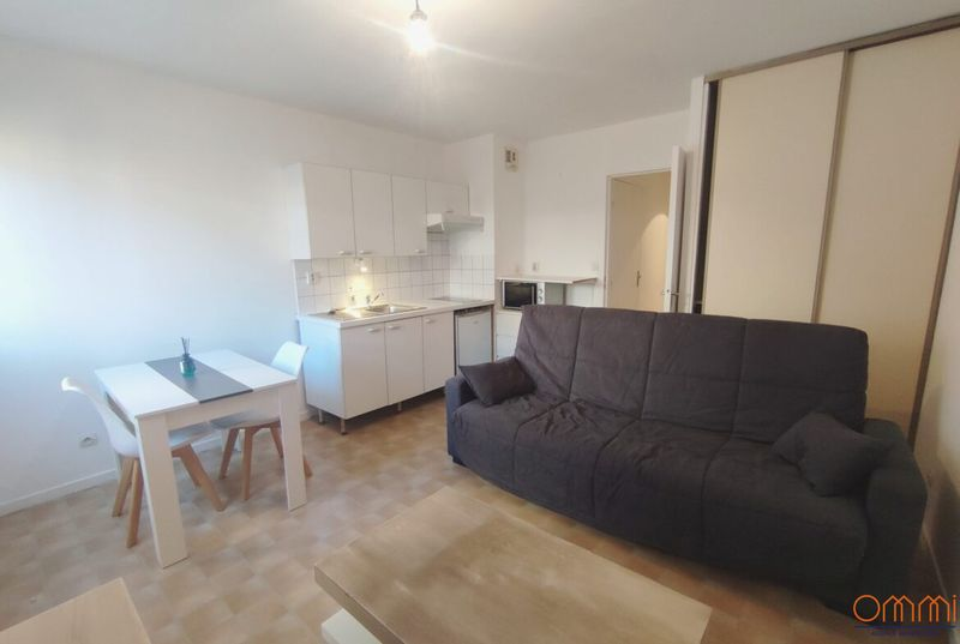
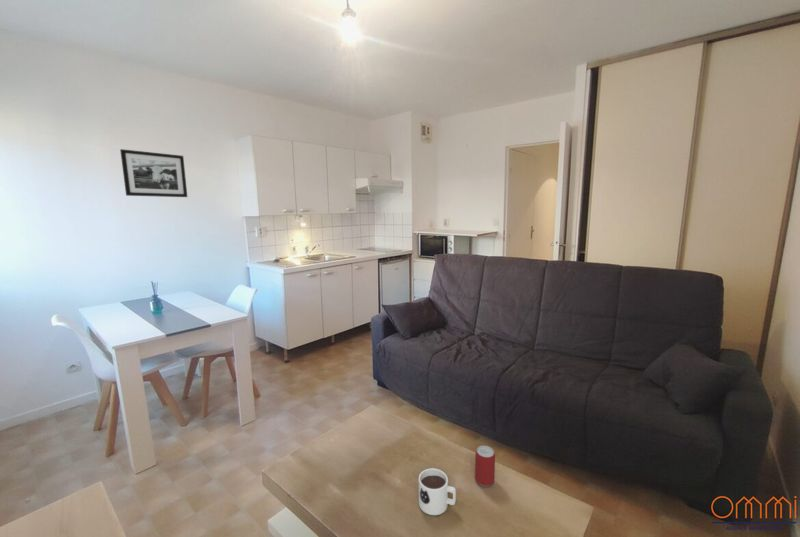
+ beer can [474,445,496,487]
+ mug [418,467,457,516]
+ picture frame [119,148,188,198]
